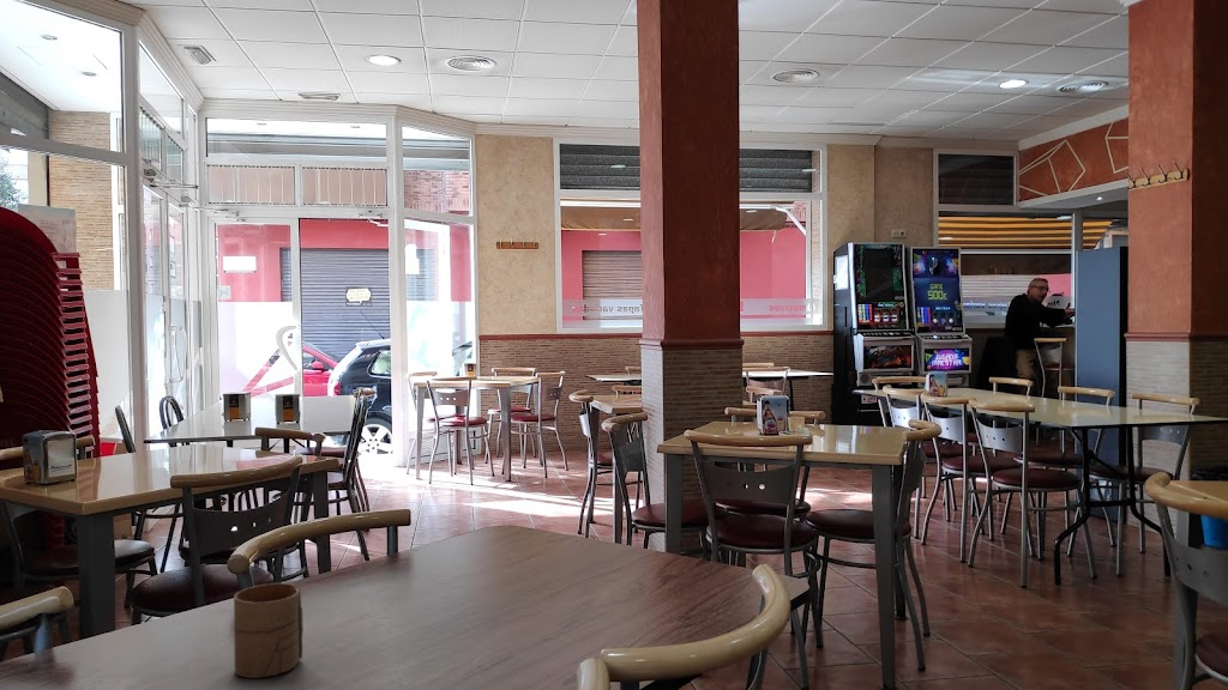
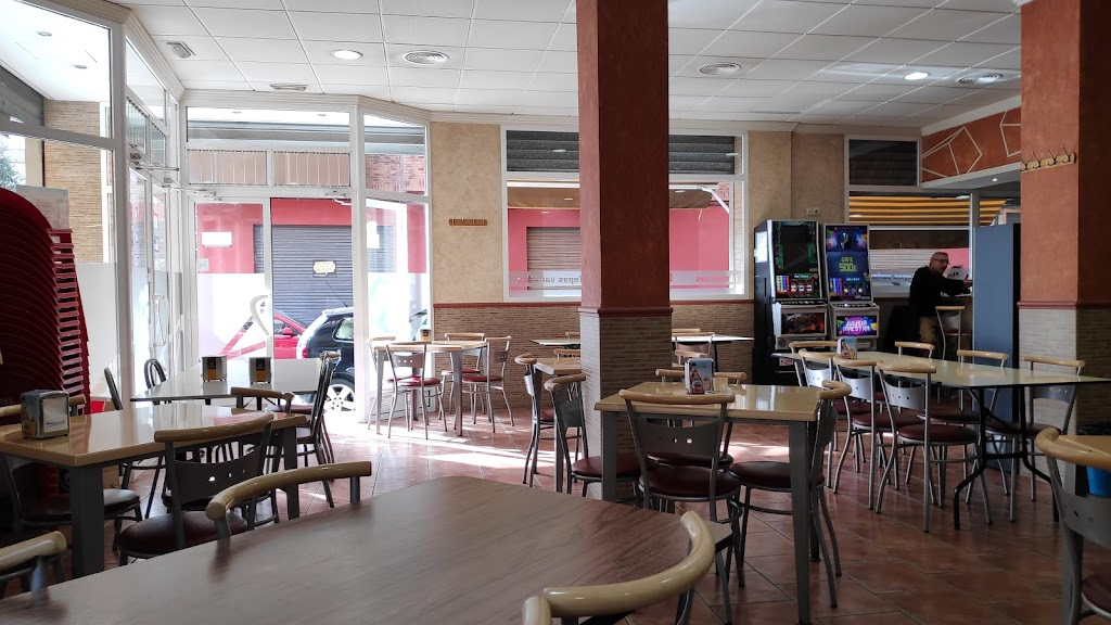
- cup [233,582,305,679]
